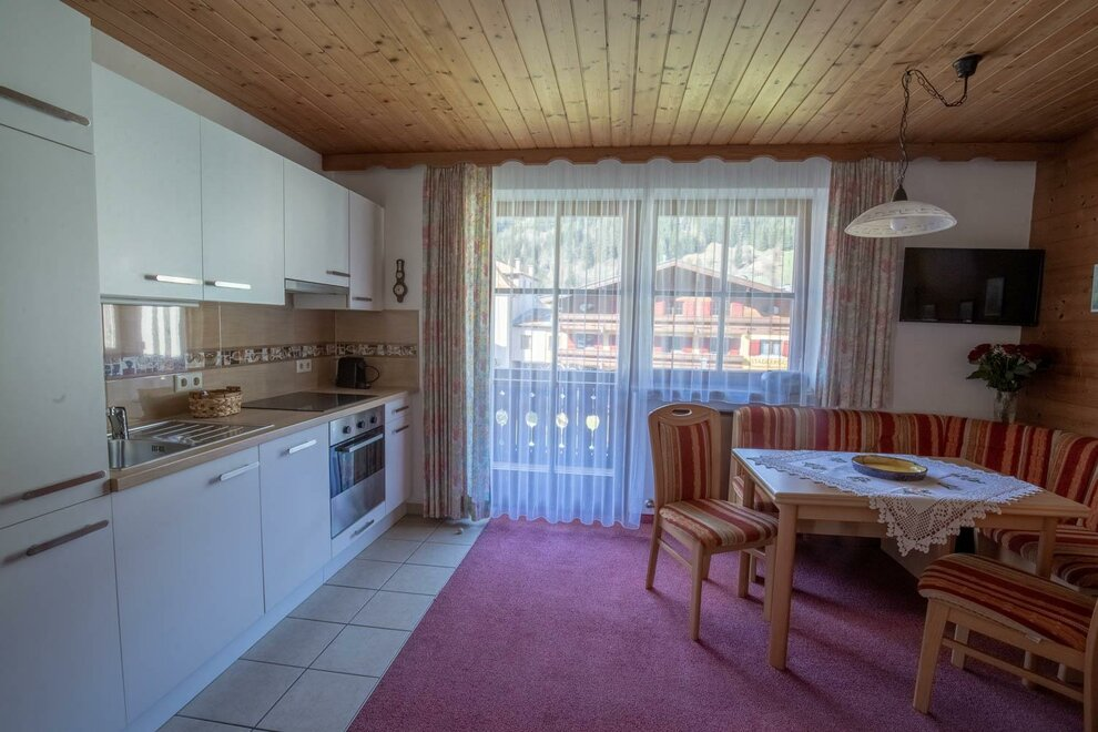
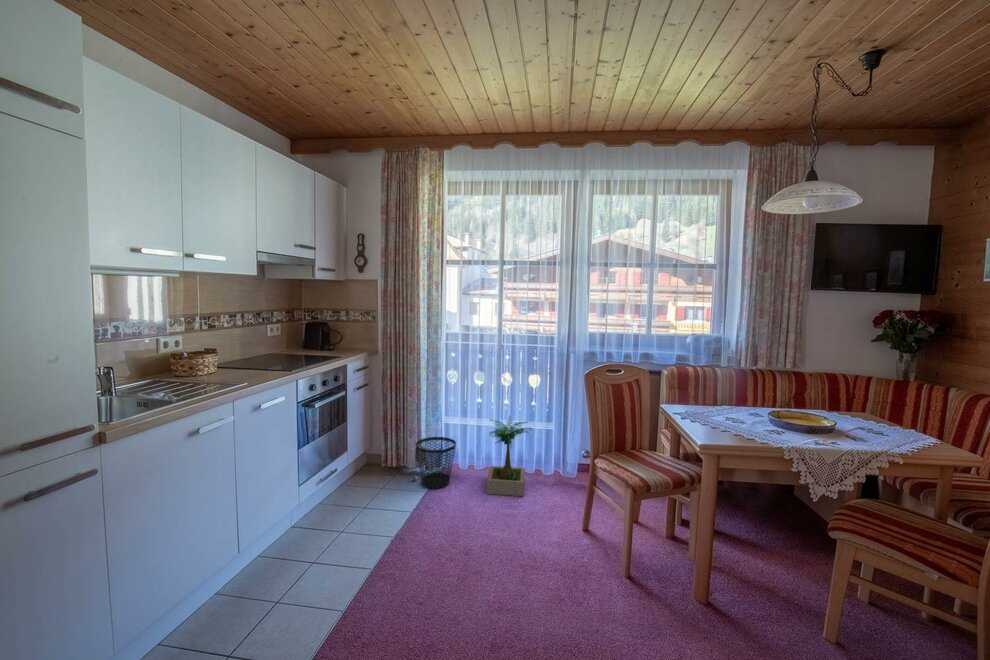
+ wastebasket [415,436,457,489]
+ potted plant [485,415,533,497]
